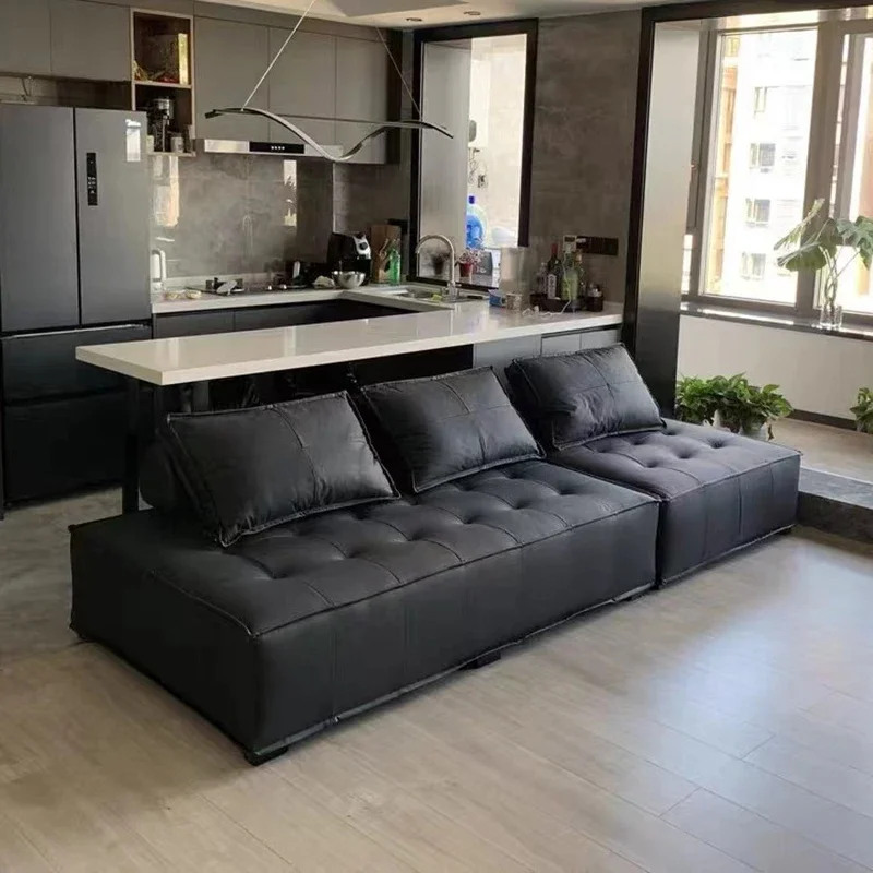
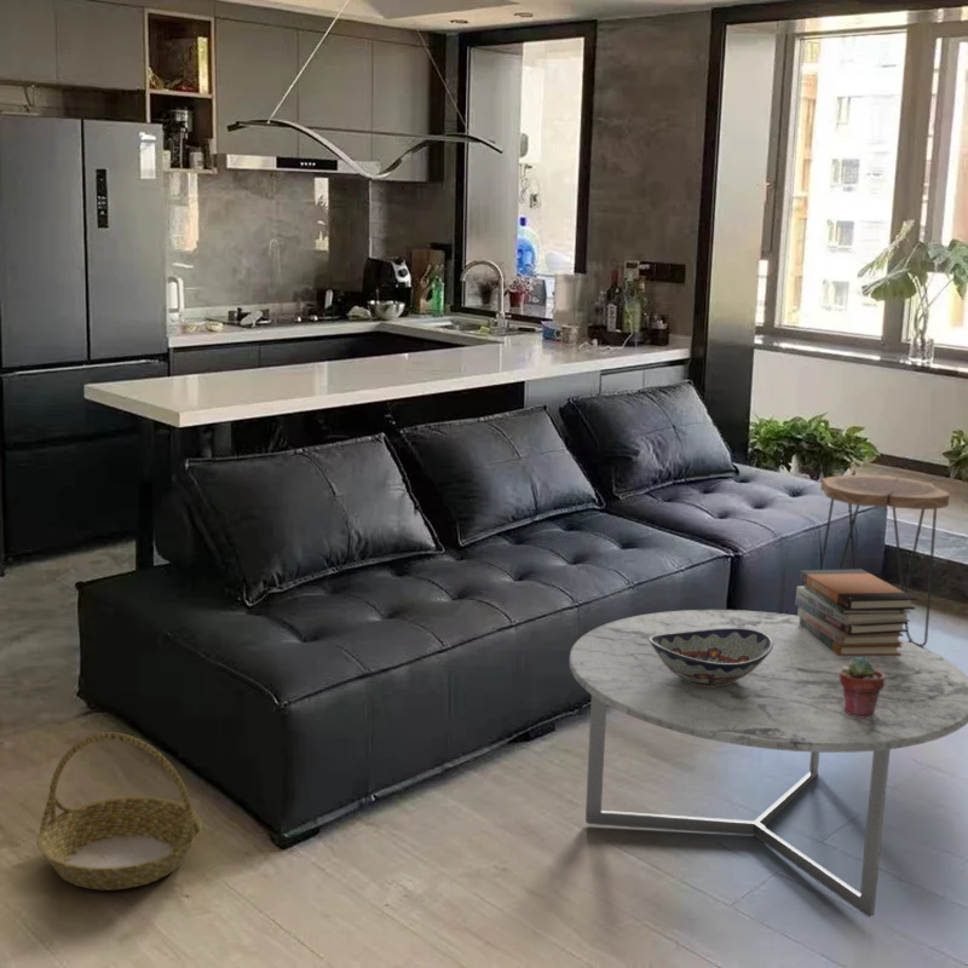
+ potted succulent [840,657,885,719]
+ side table [819,473,951,647]
+ decorative bowl [649,628,773,686]
+ coffee table [569,609,968,918]
+ basket [36,732,203,892]
+ book stack [794,567,917,656]
